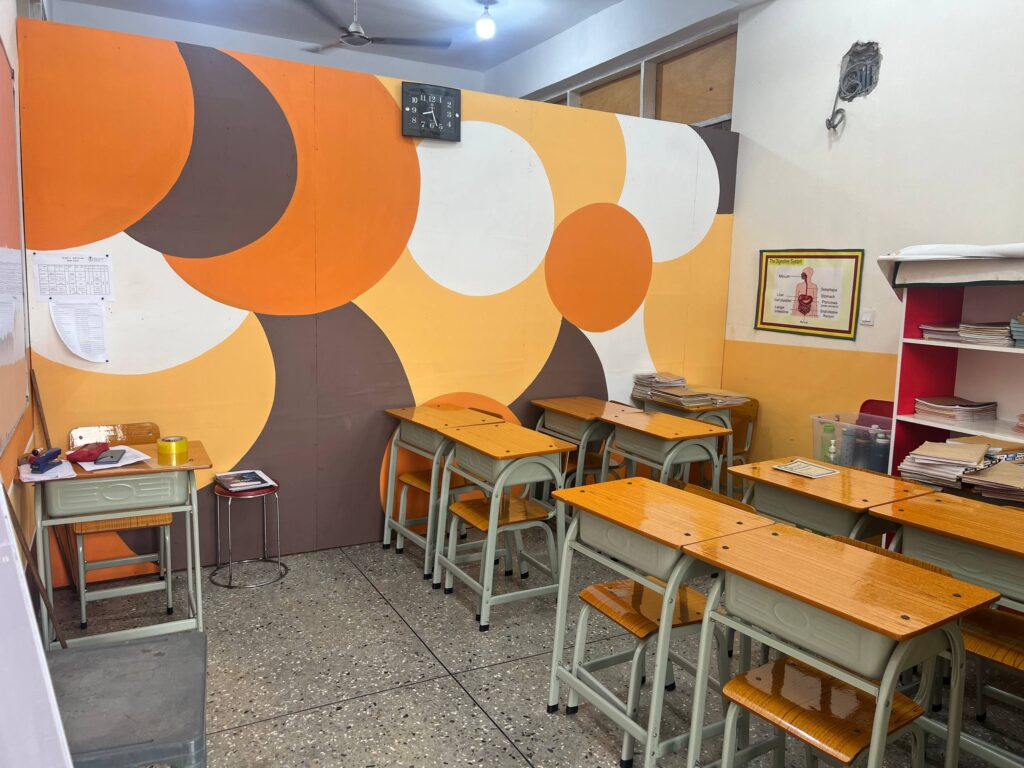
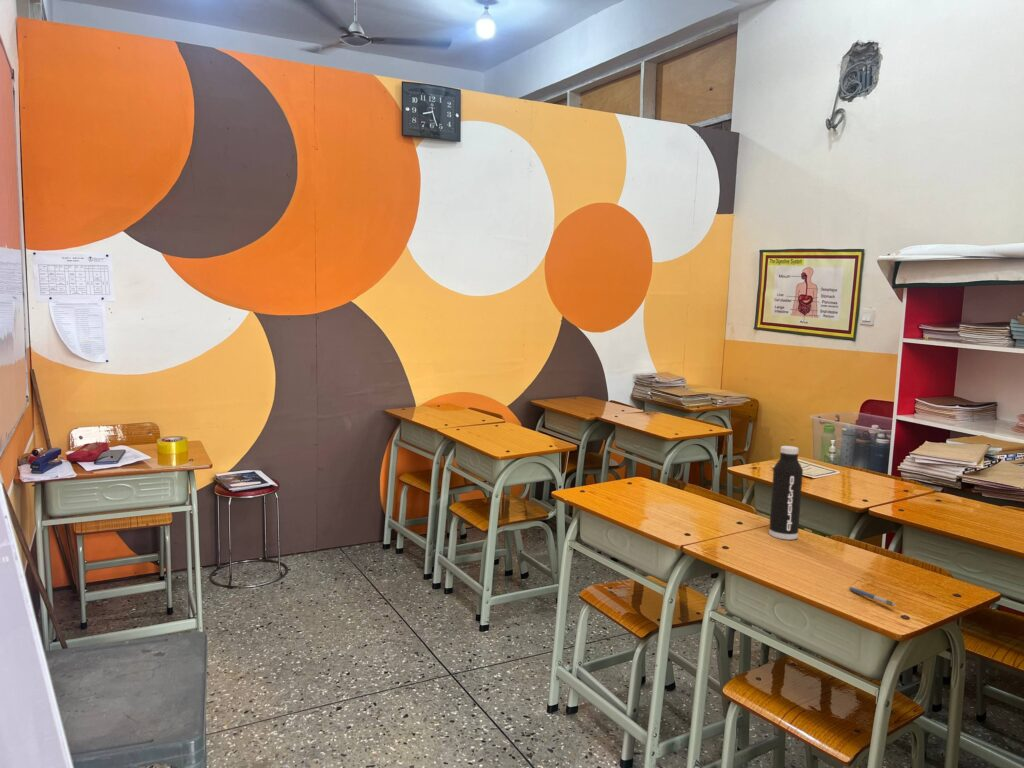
+ water bottle [768,445,804,541]
+ pen [848,586,897,607]
